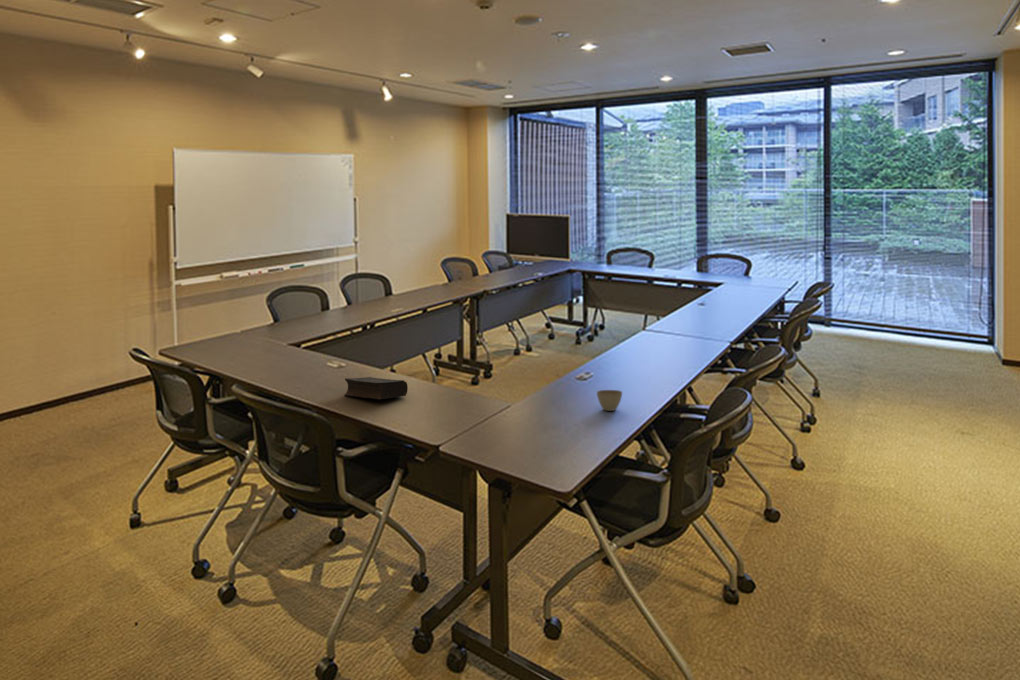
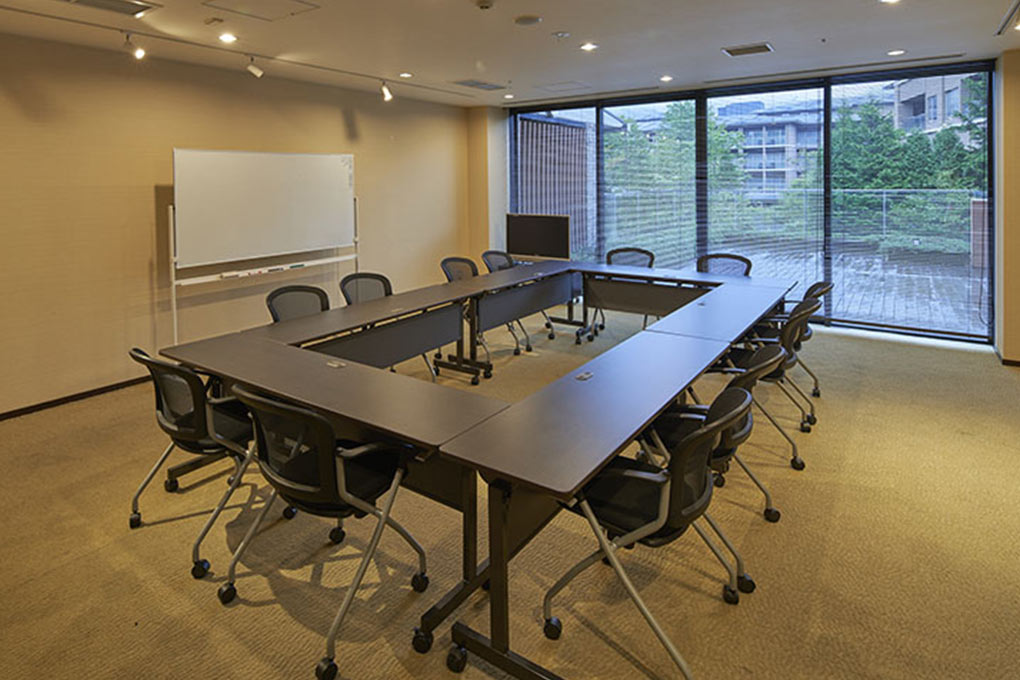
- book [343,376,409,400]
- flower pot [596,389,623,412]
